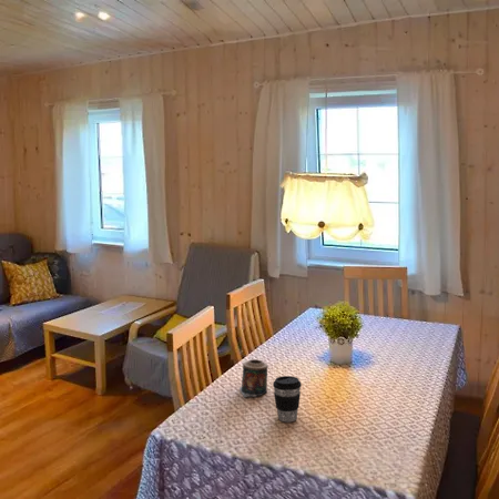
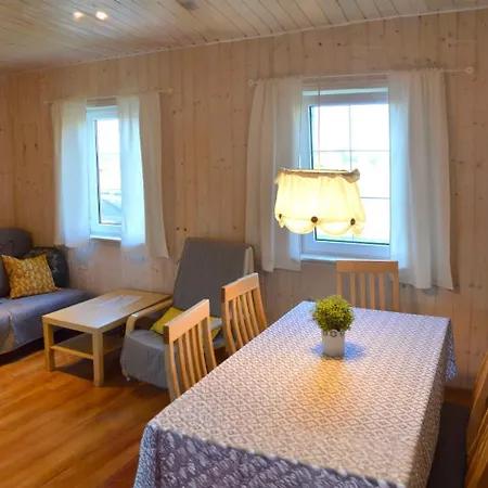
- coffee cup [272,375,303,422]
- candle [238,358,269,398]
